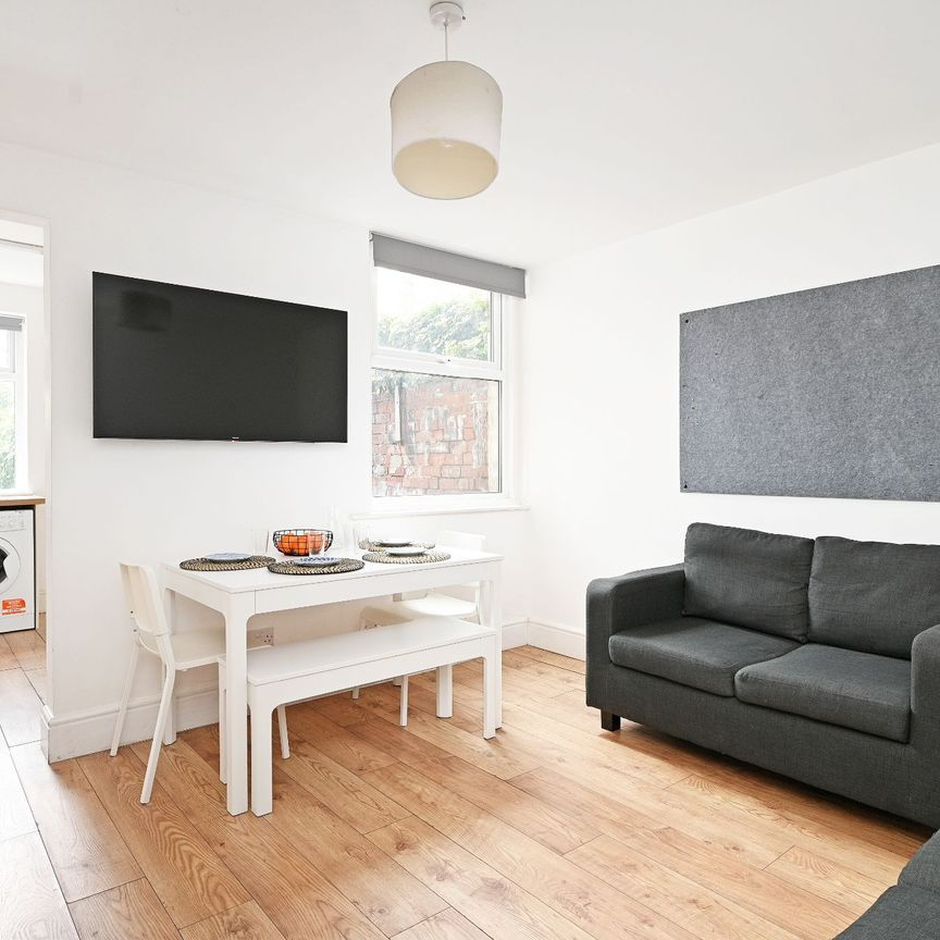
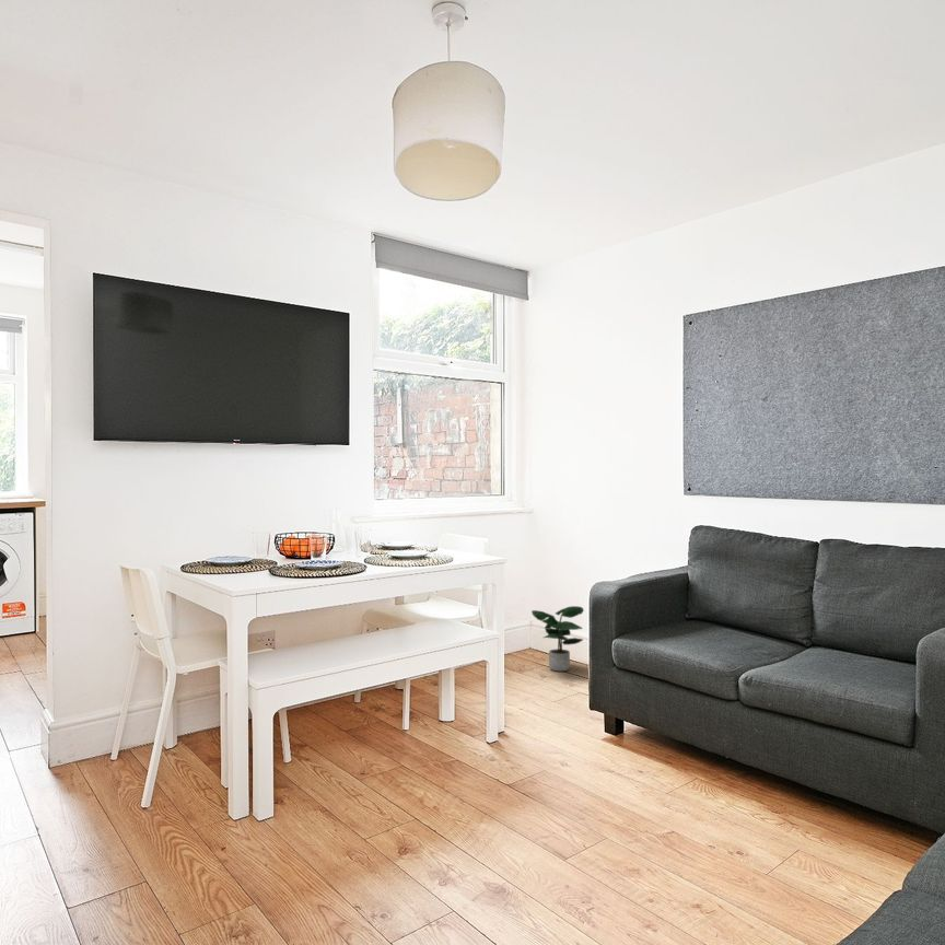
+ potted plant [530,605,585,673]
